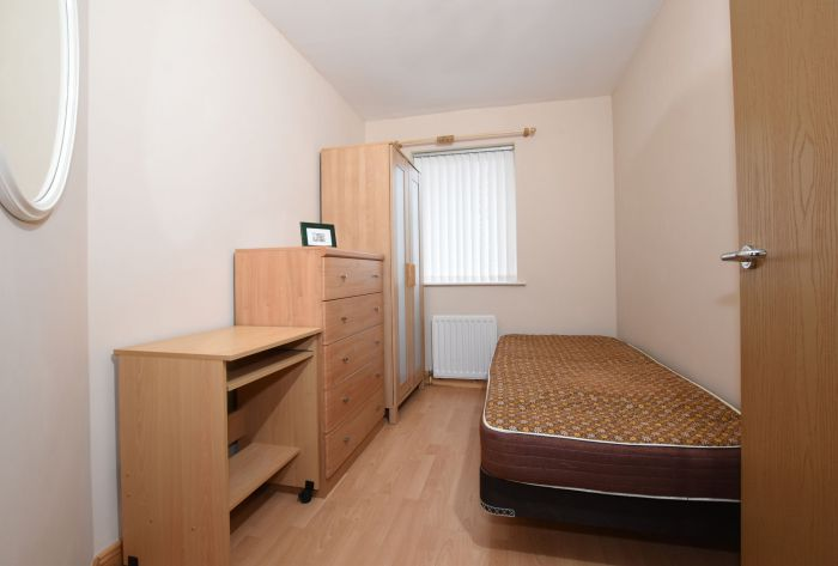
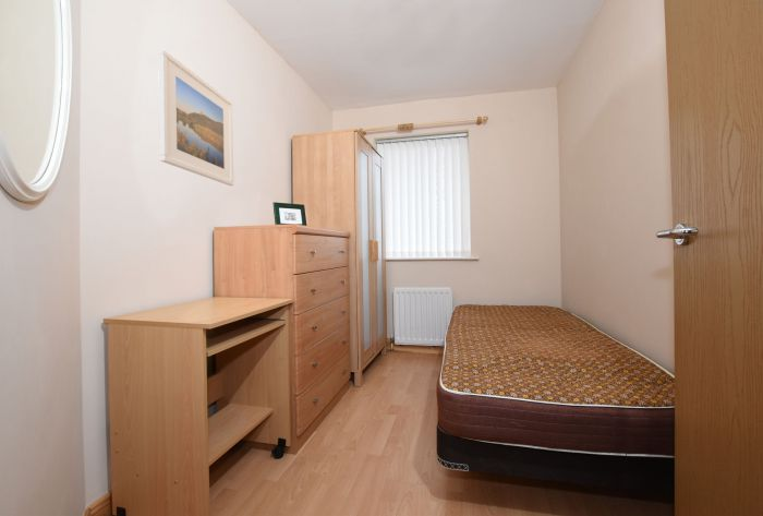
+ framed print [157,48,234,187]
